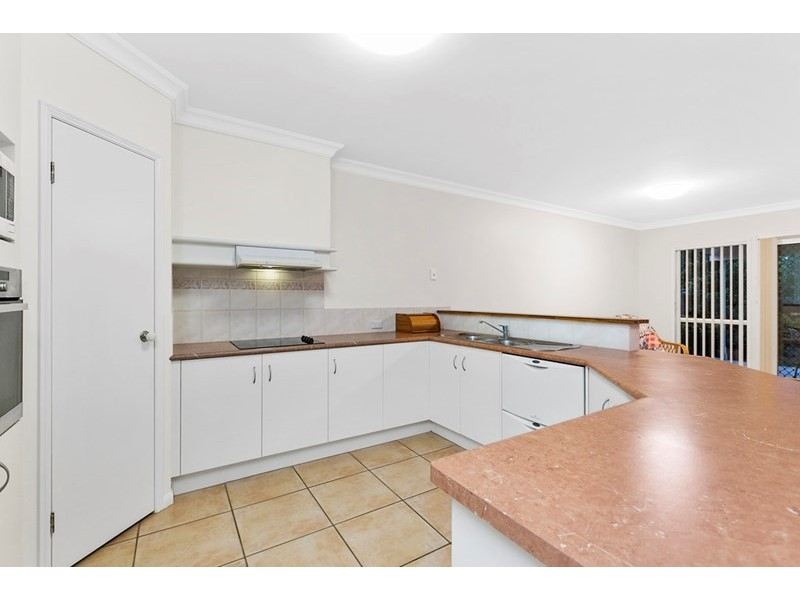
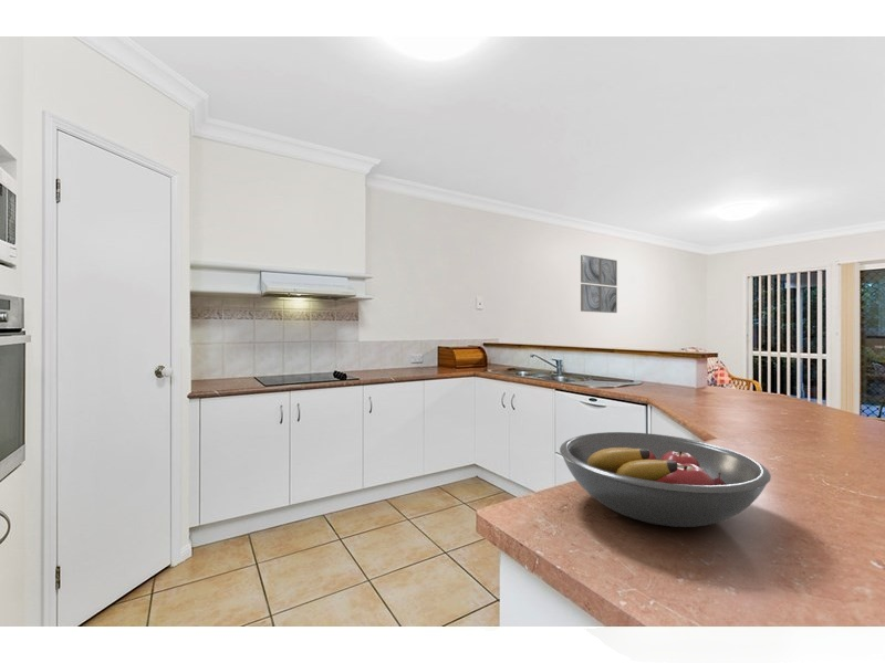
+ wall art [580,254,618,314]
+ fruit bowl [559,431,772,528]
